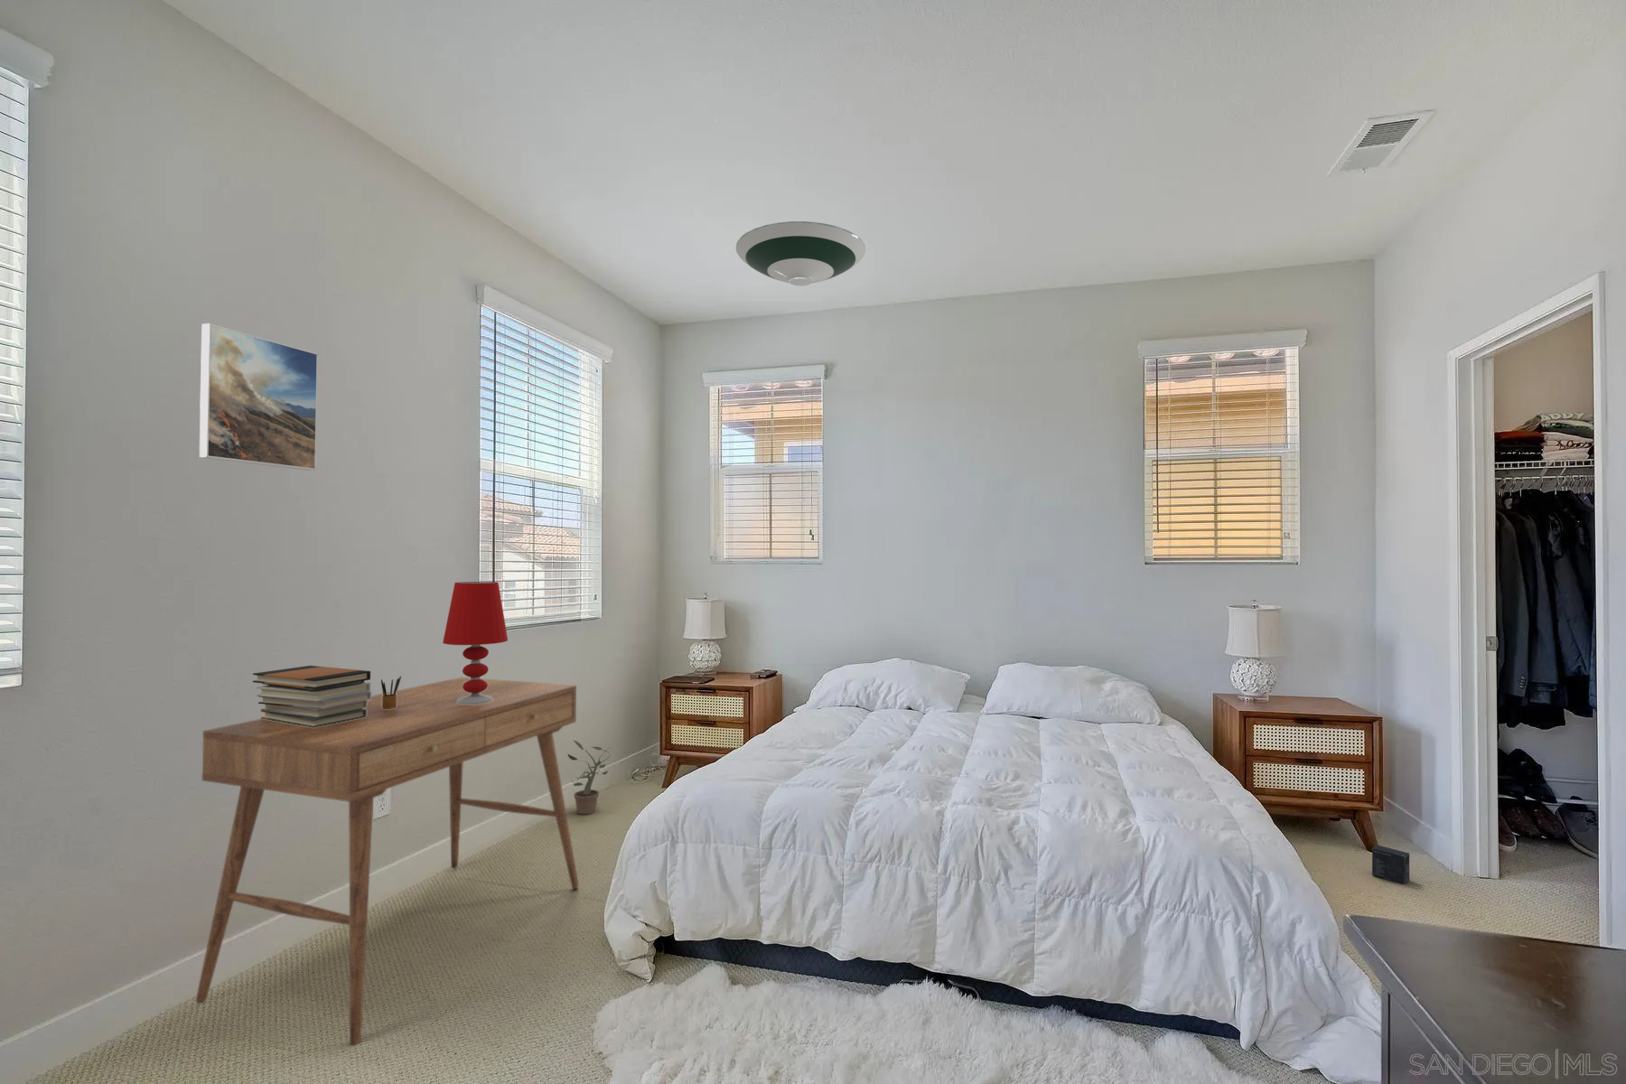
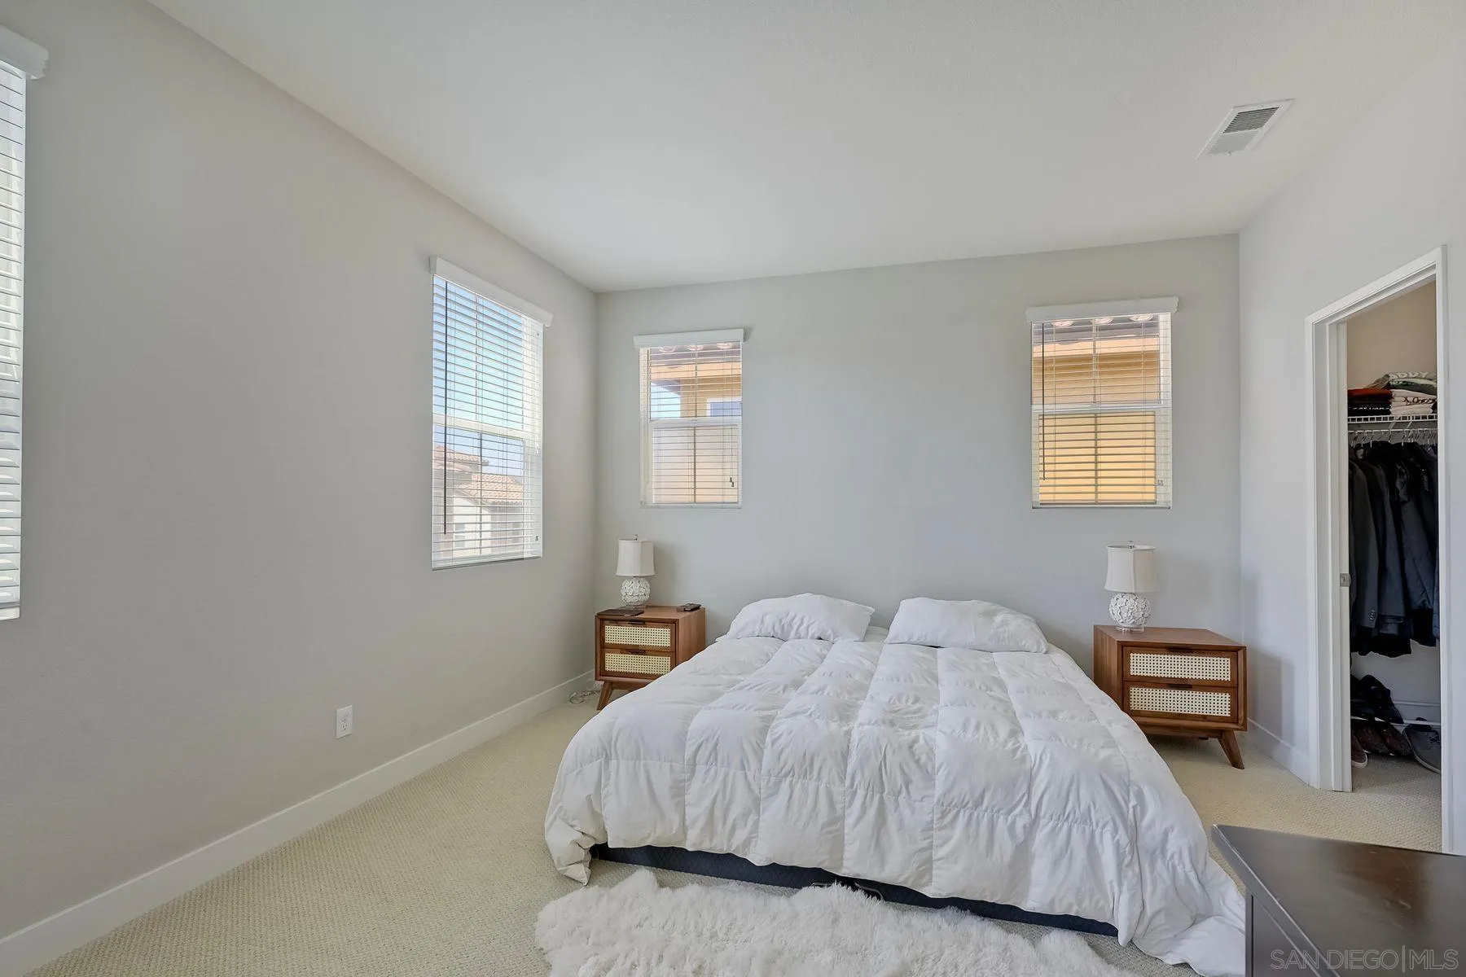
- book stack [252,665,373,728]
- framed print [198,323,319,471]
- desk [195,676,580,1046]
- potted plant [566,740,611,815]
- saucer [736,220,866,287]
- box [1371,844,1411,886]
- pencil box [380,675,402,709]
- table lamp [442,581,508,704]
